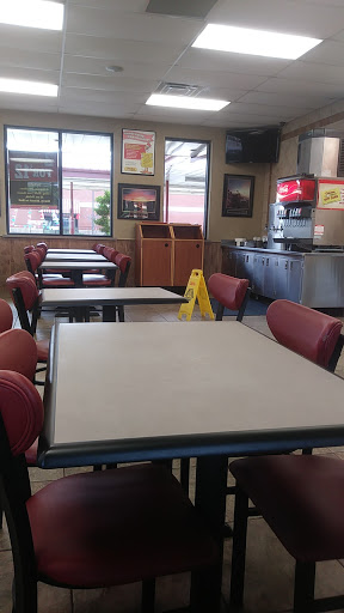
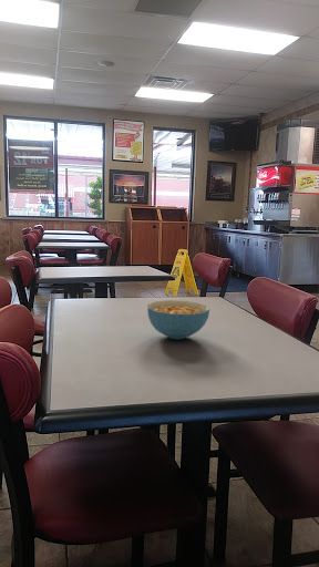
+ cereal bowl [146,299,210,340]
